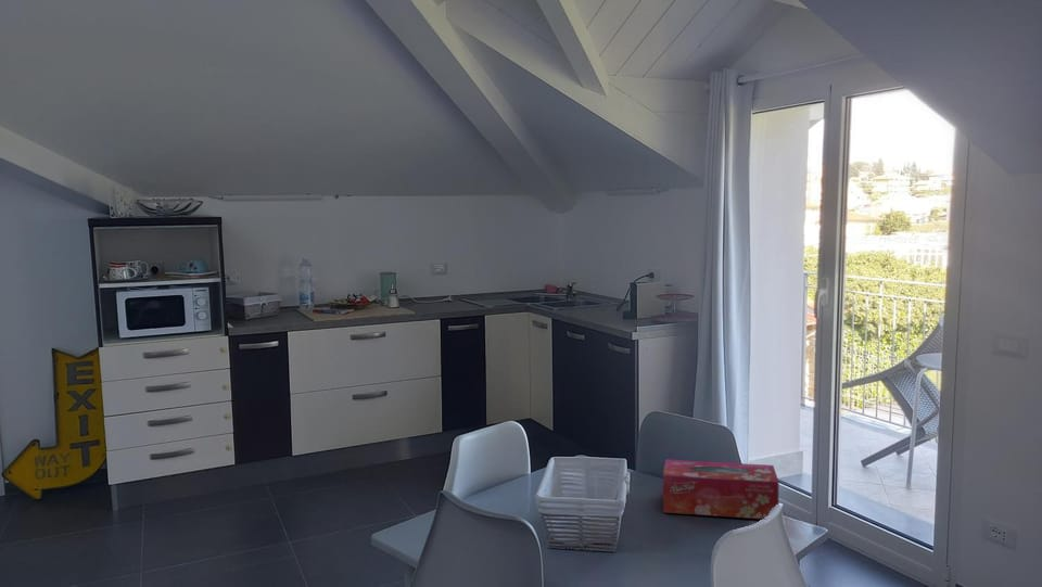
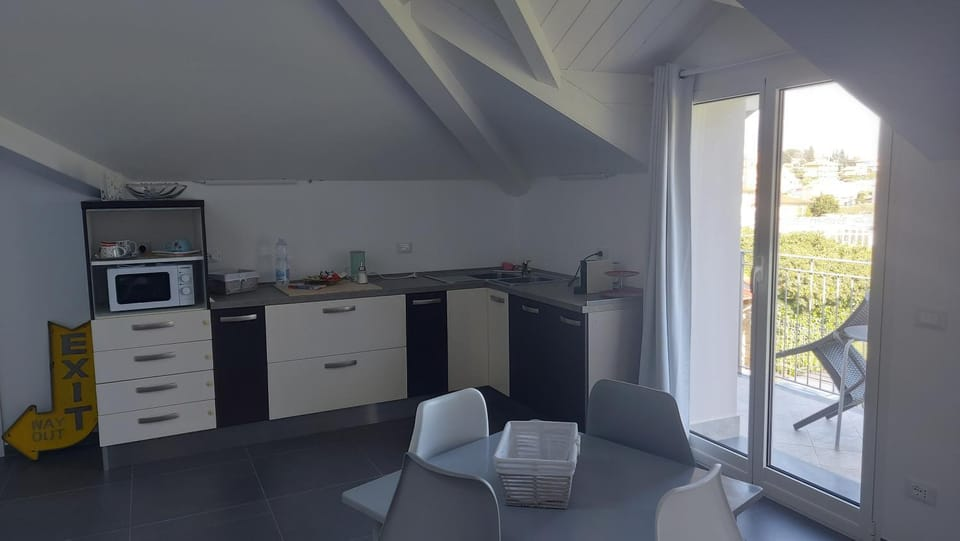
- tissue box [662,459,779,520]
